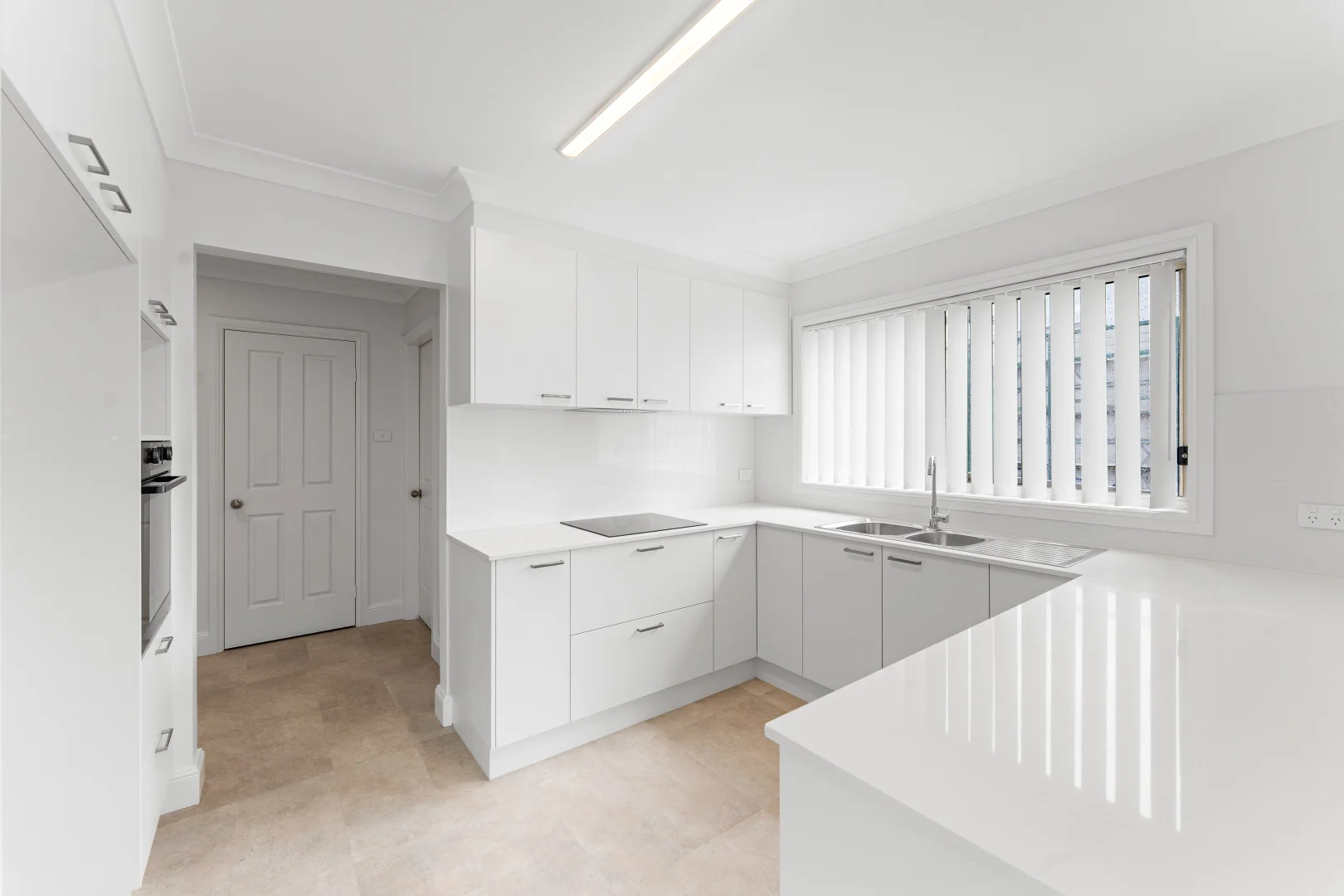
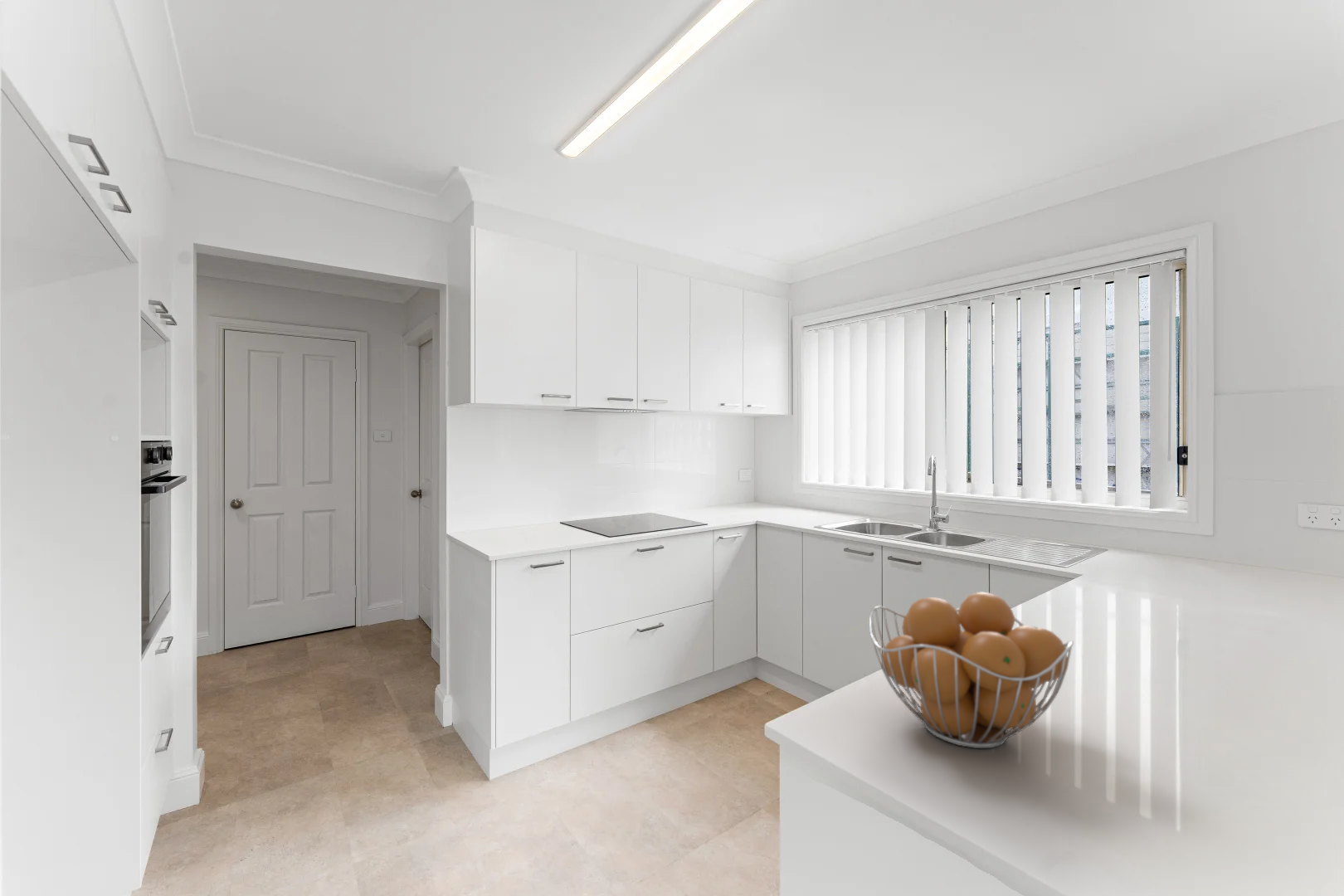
+ fruit basket [869,591,1074,749]
